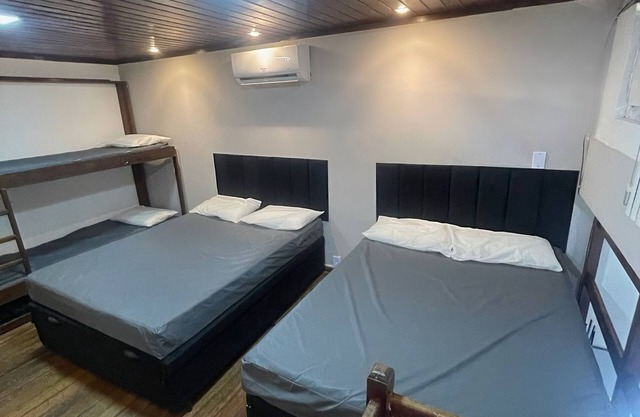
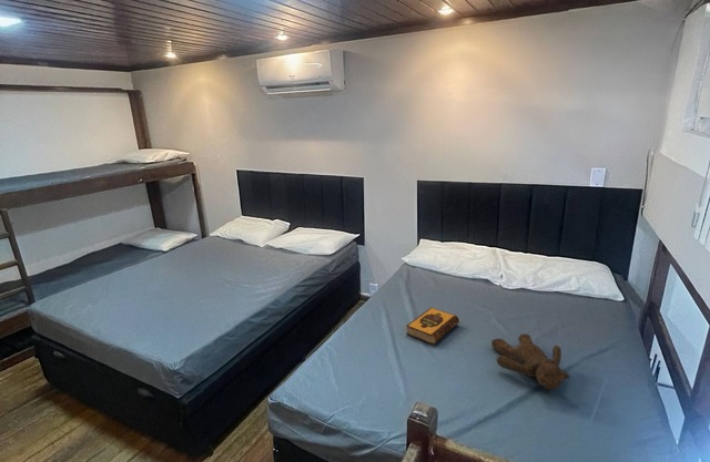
+ hardback book [405,307,460,346]
+ teddy bear [490,332,571,391]
